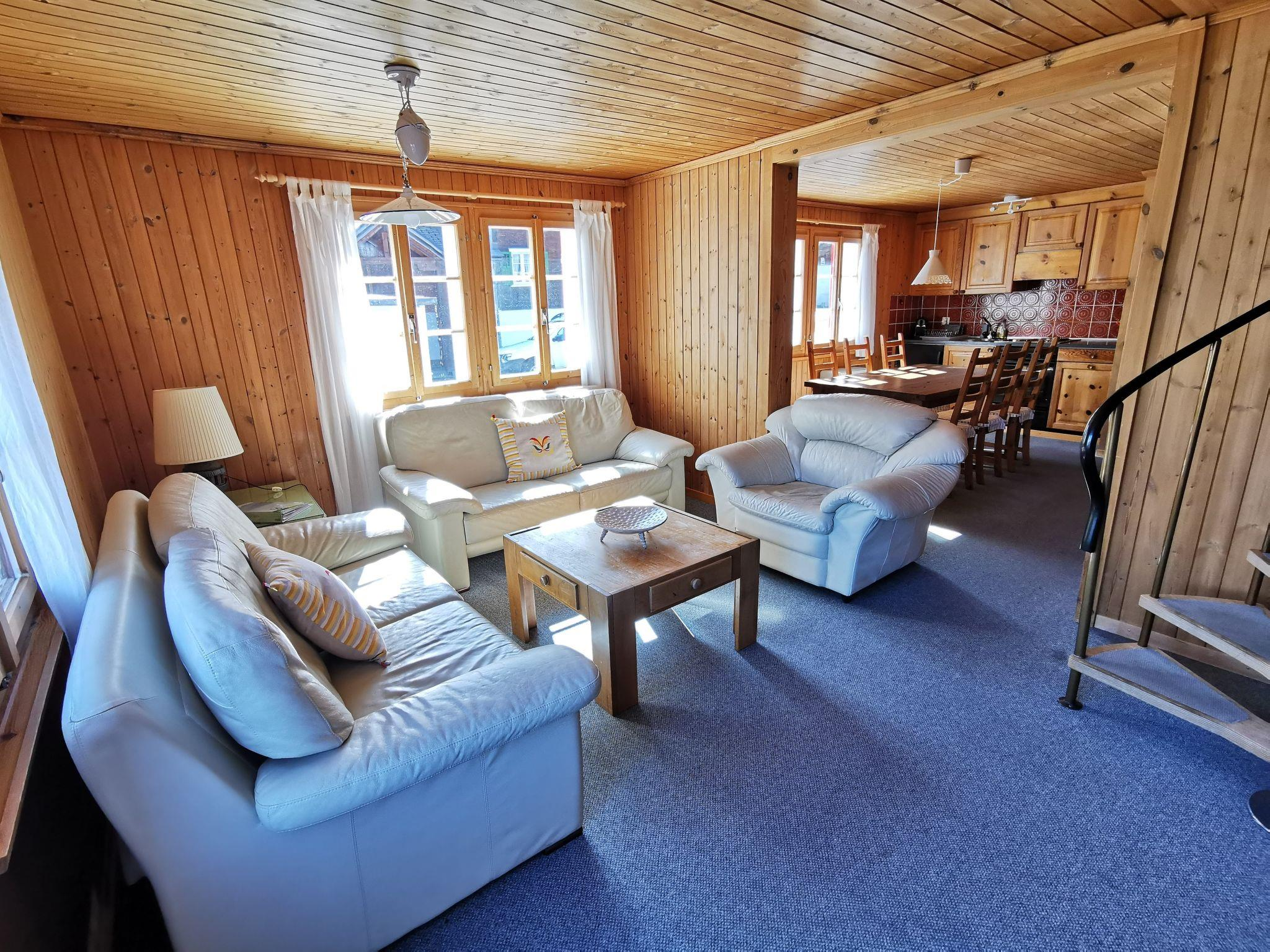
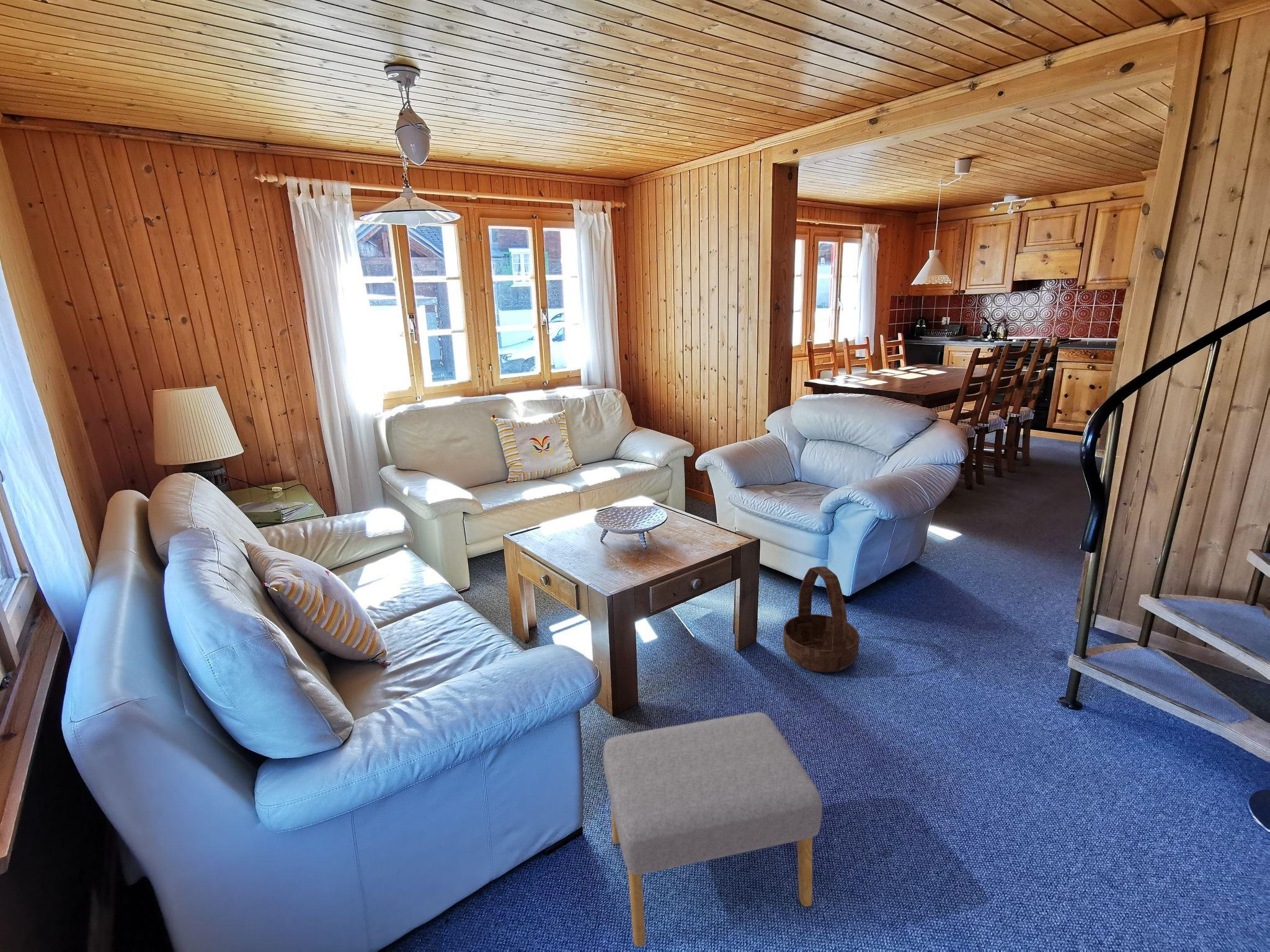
+ basket [783,566,860,673]
+ footstool [602,712,823,948]
